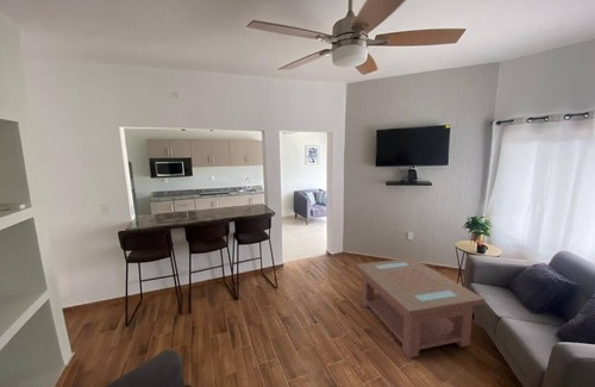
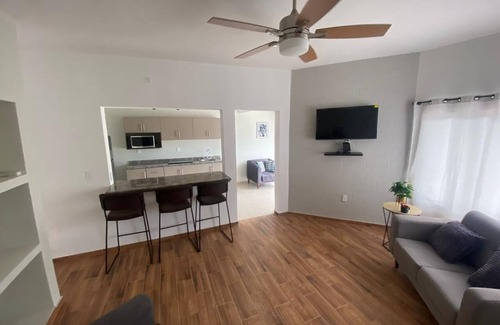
- coffee table [355,257,486,360]
